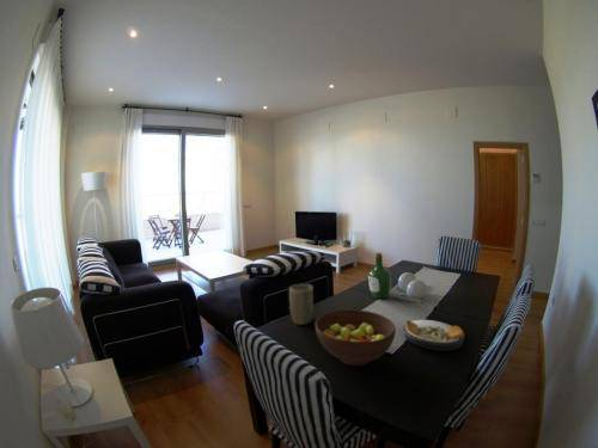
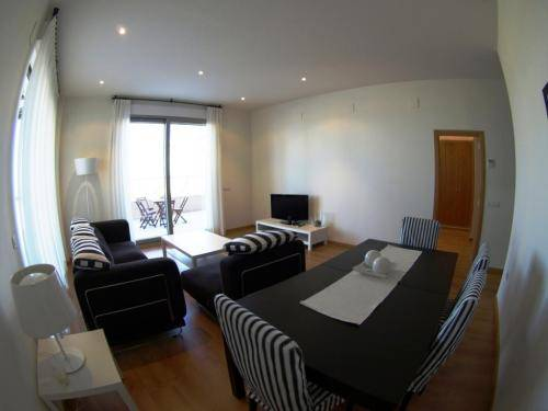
- wine bottle [367,252,392,300]
- fruit bowl [315,308,397,367]
- plant pot [288,283,315,326]
- plate [402,319,465,351]
